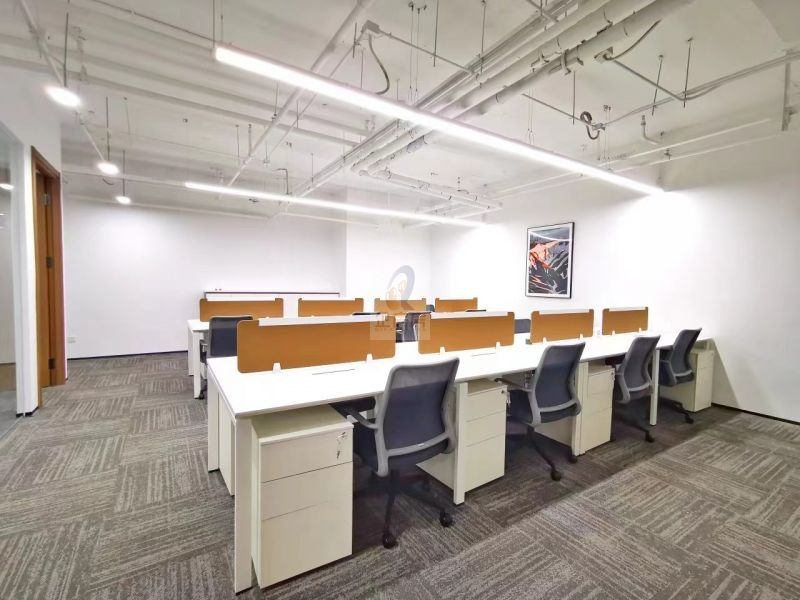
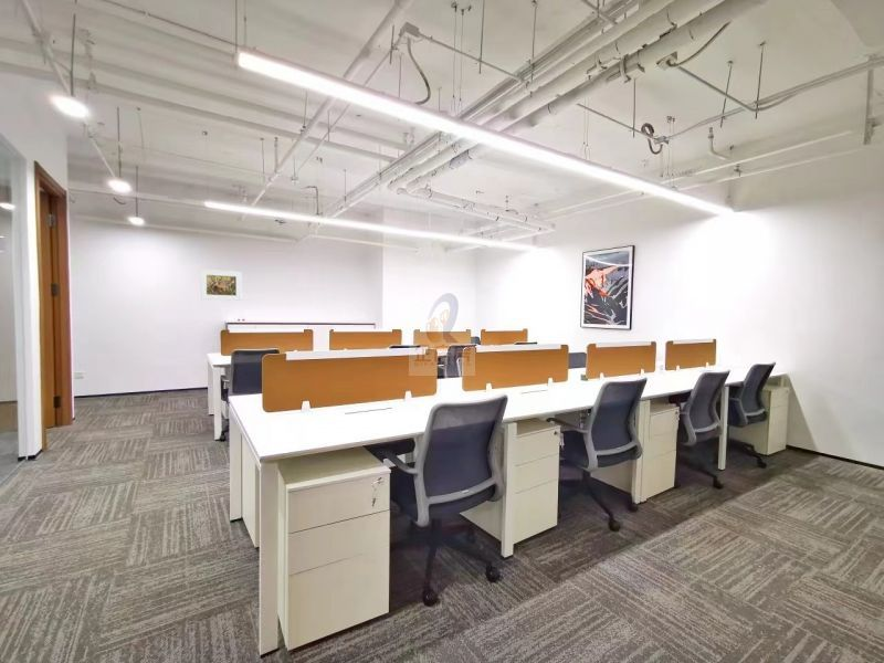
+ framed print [200,269,242,302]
